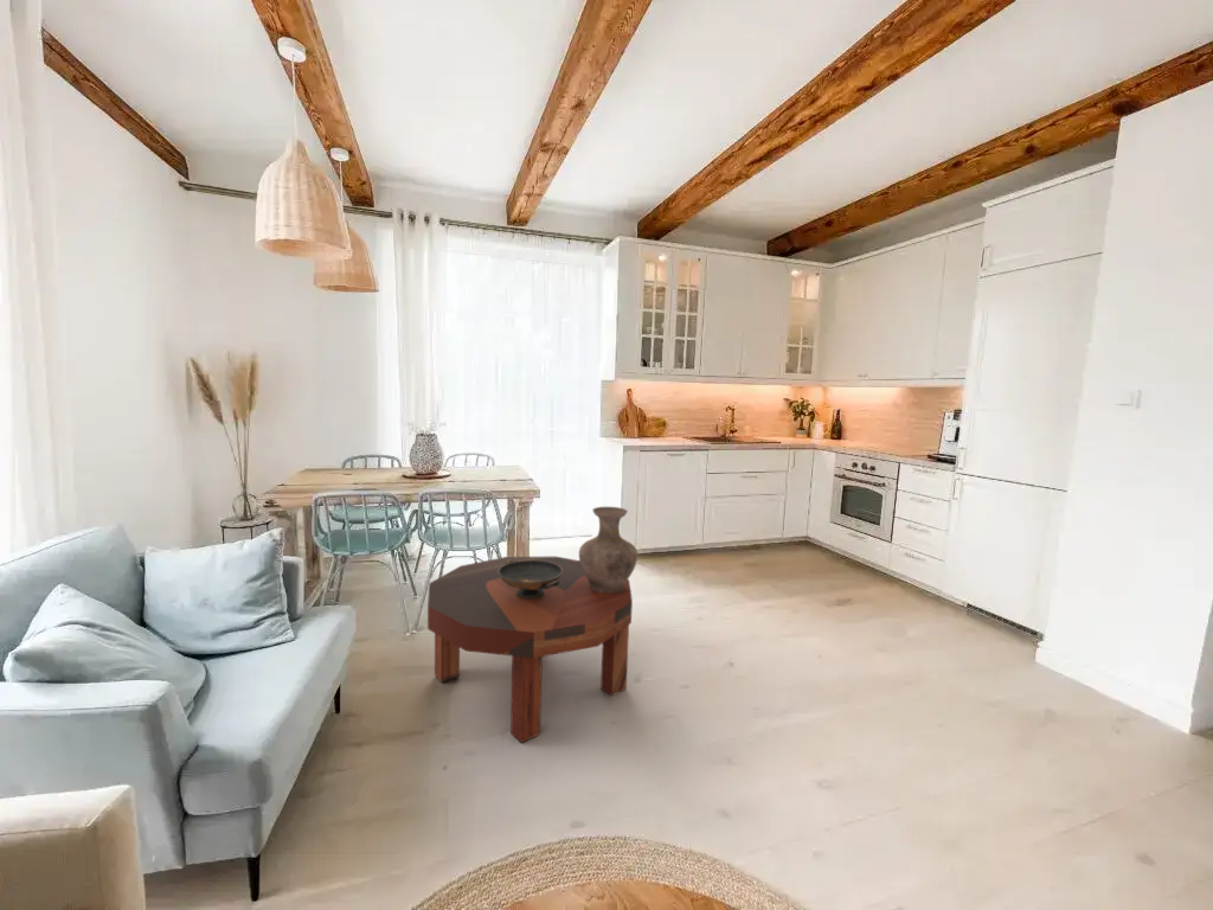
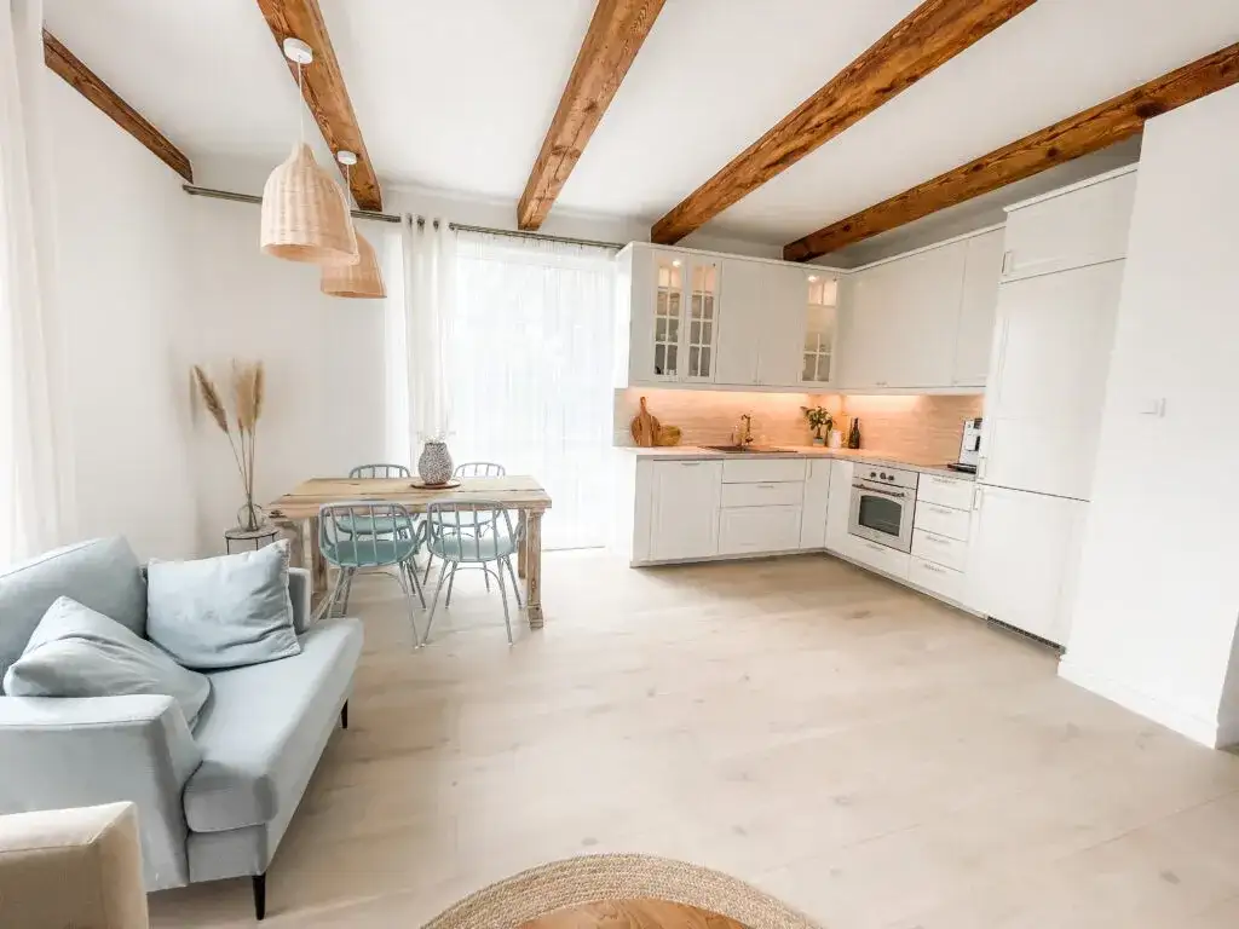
- decorative bowl [498,559,563,600]
- coffee table [426,556,634,744]
- vase [578,506,638,592]
